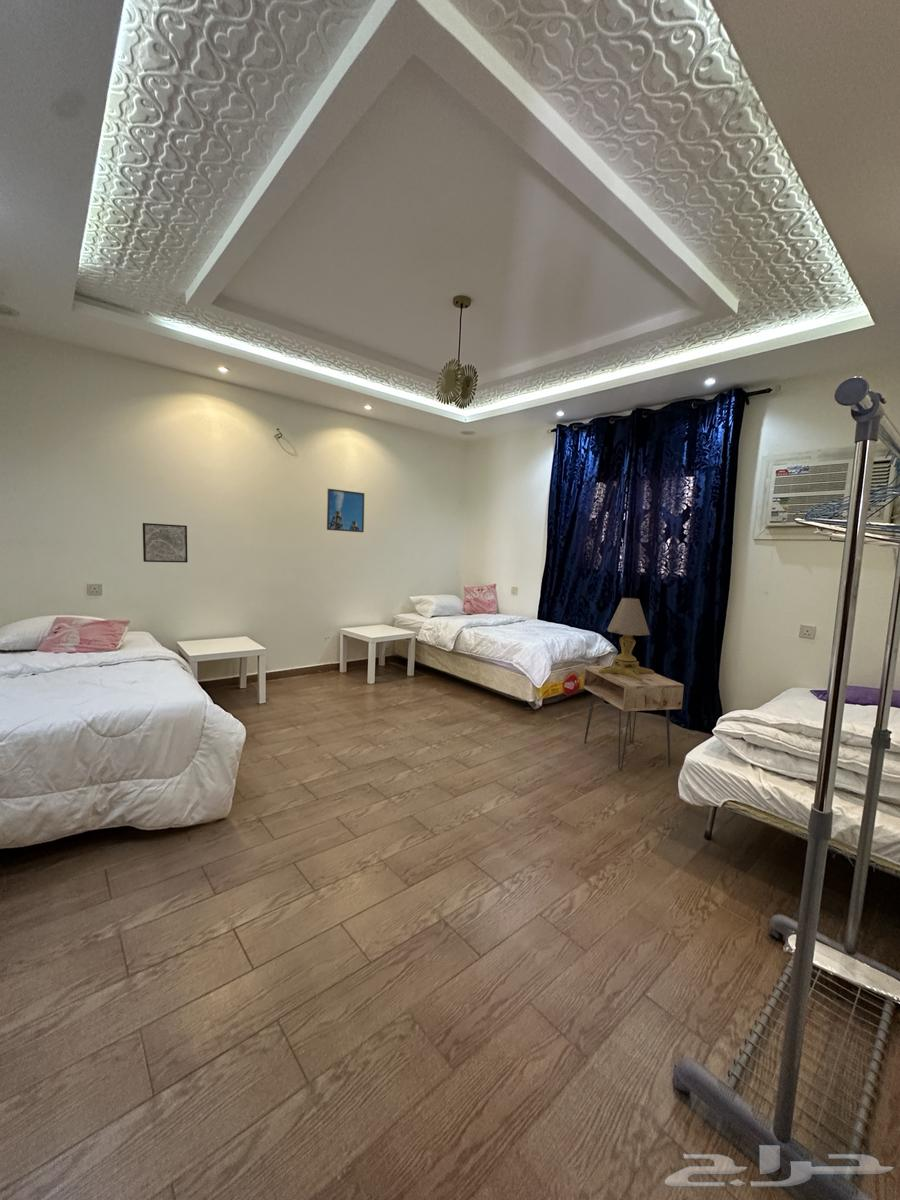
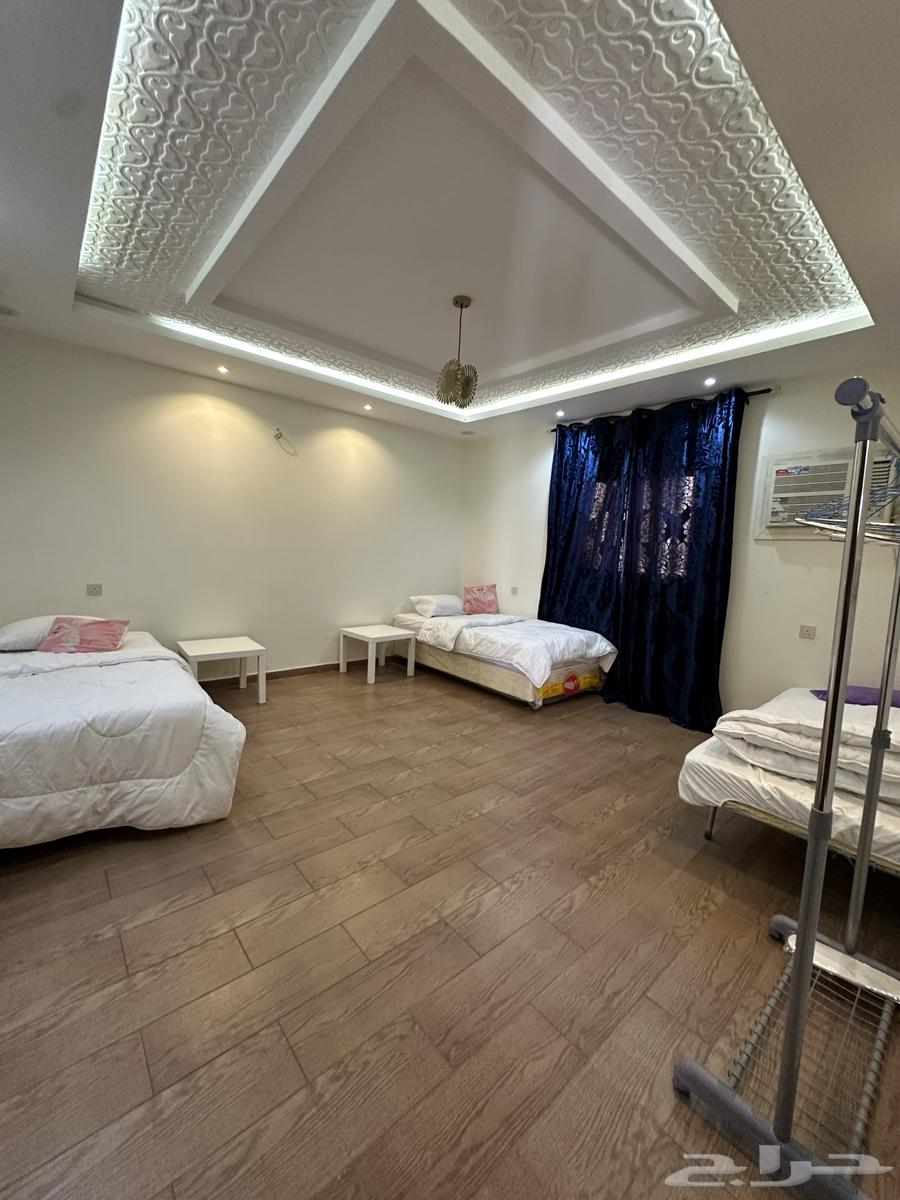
- lamp [598,597,655,681]
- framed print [326,488,365,533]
- wall art [142,522,189,563]
- nightstand [582,664,685,771]
